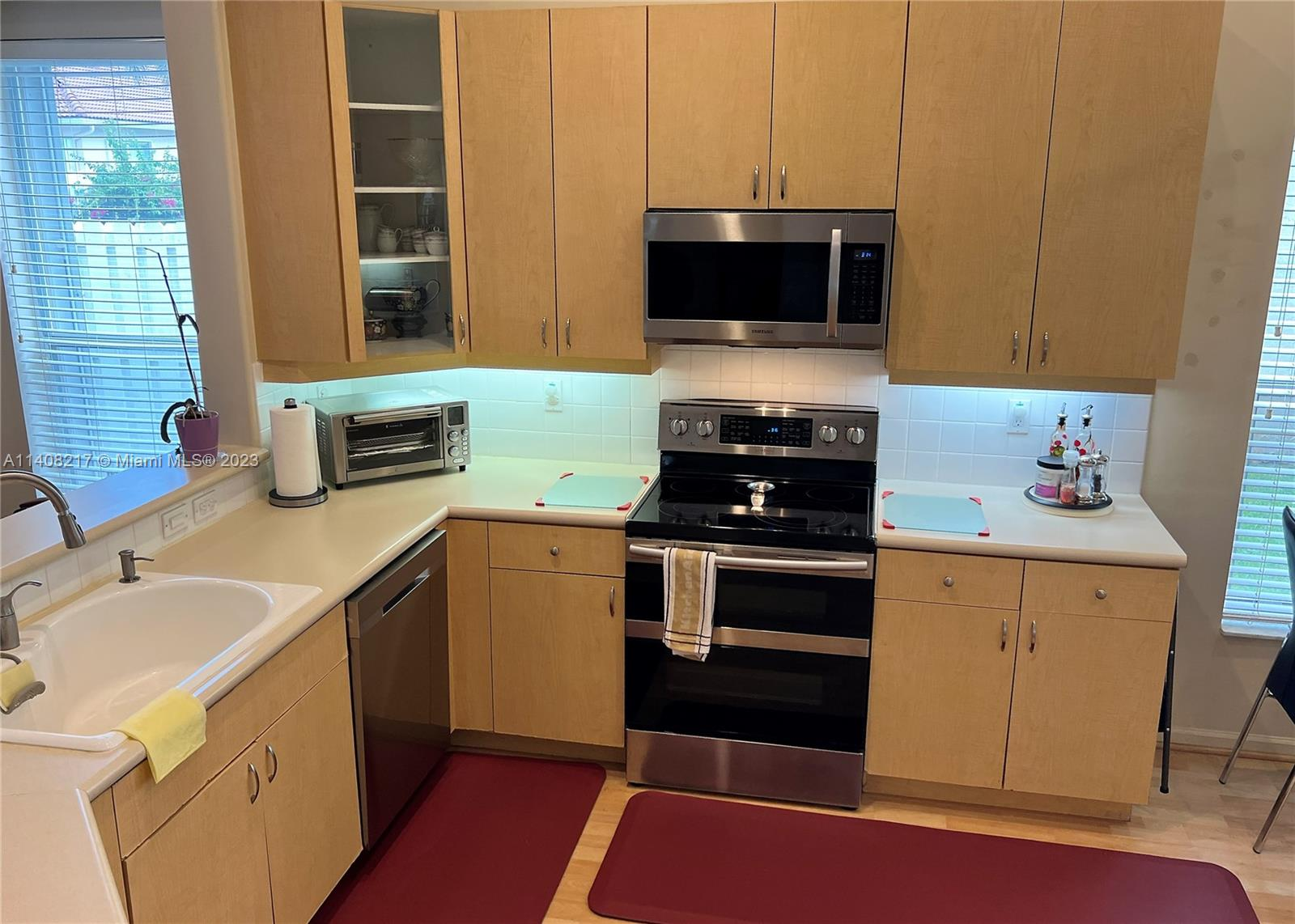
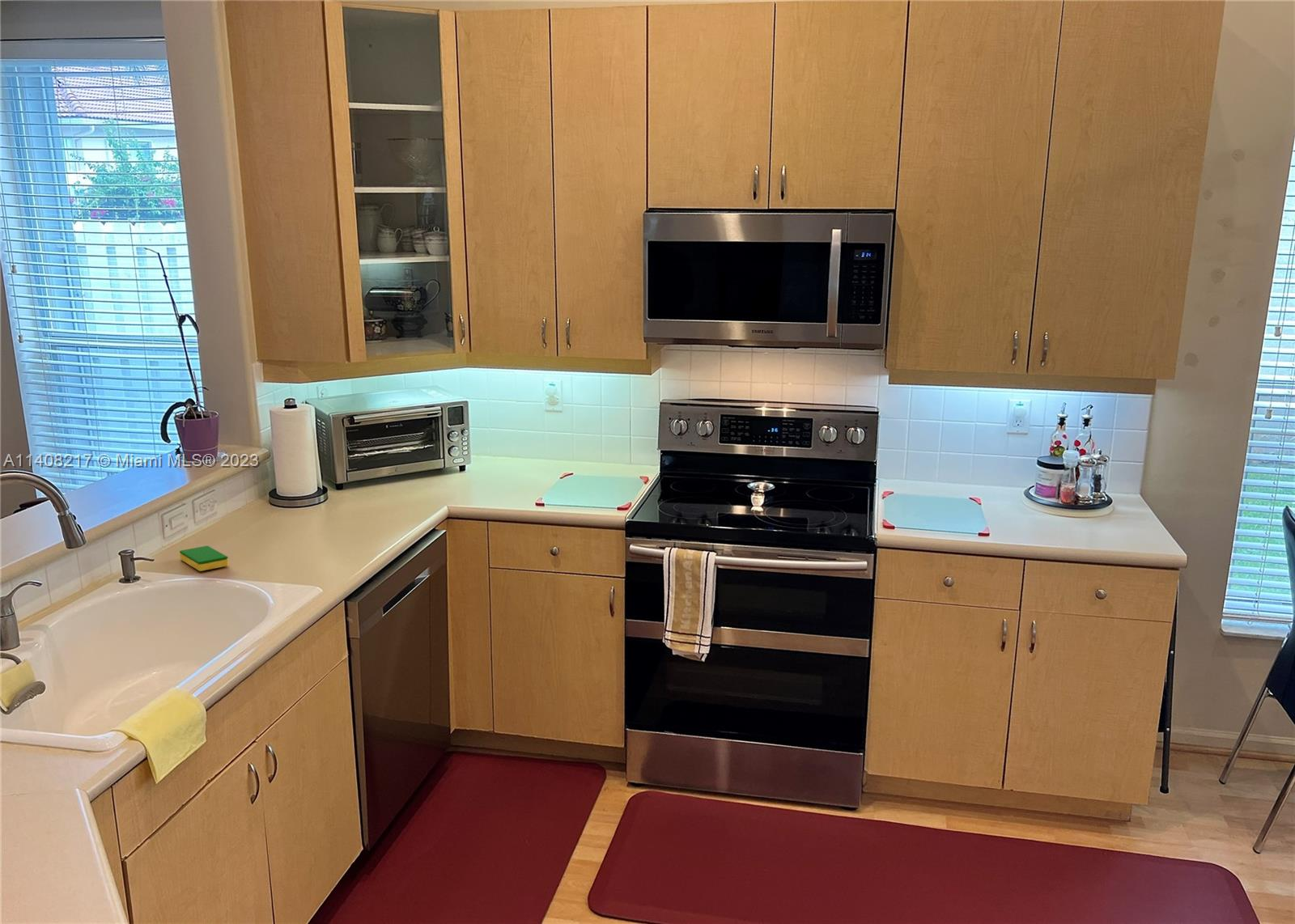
+ dish sponge [179,545,229,572]
